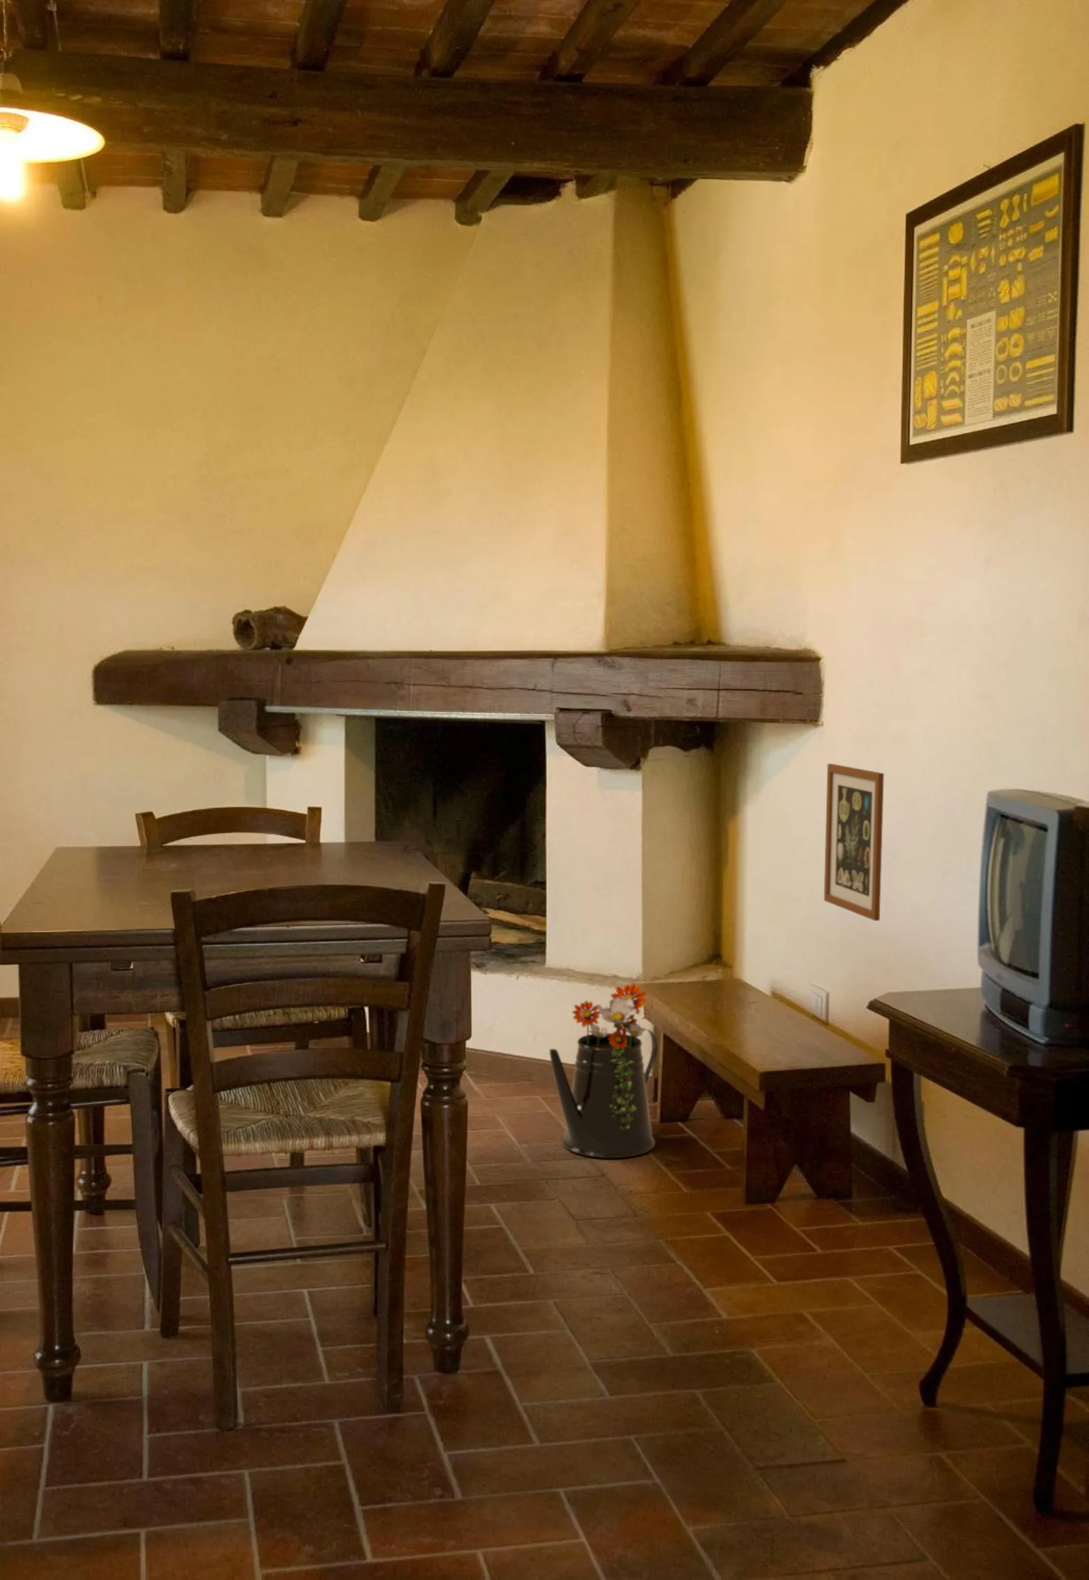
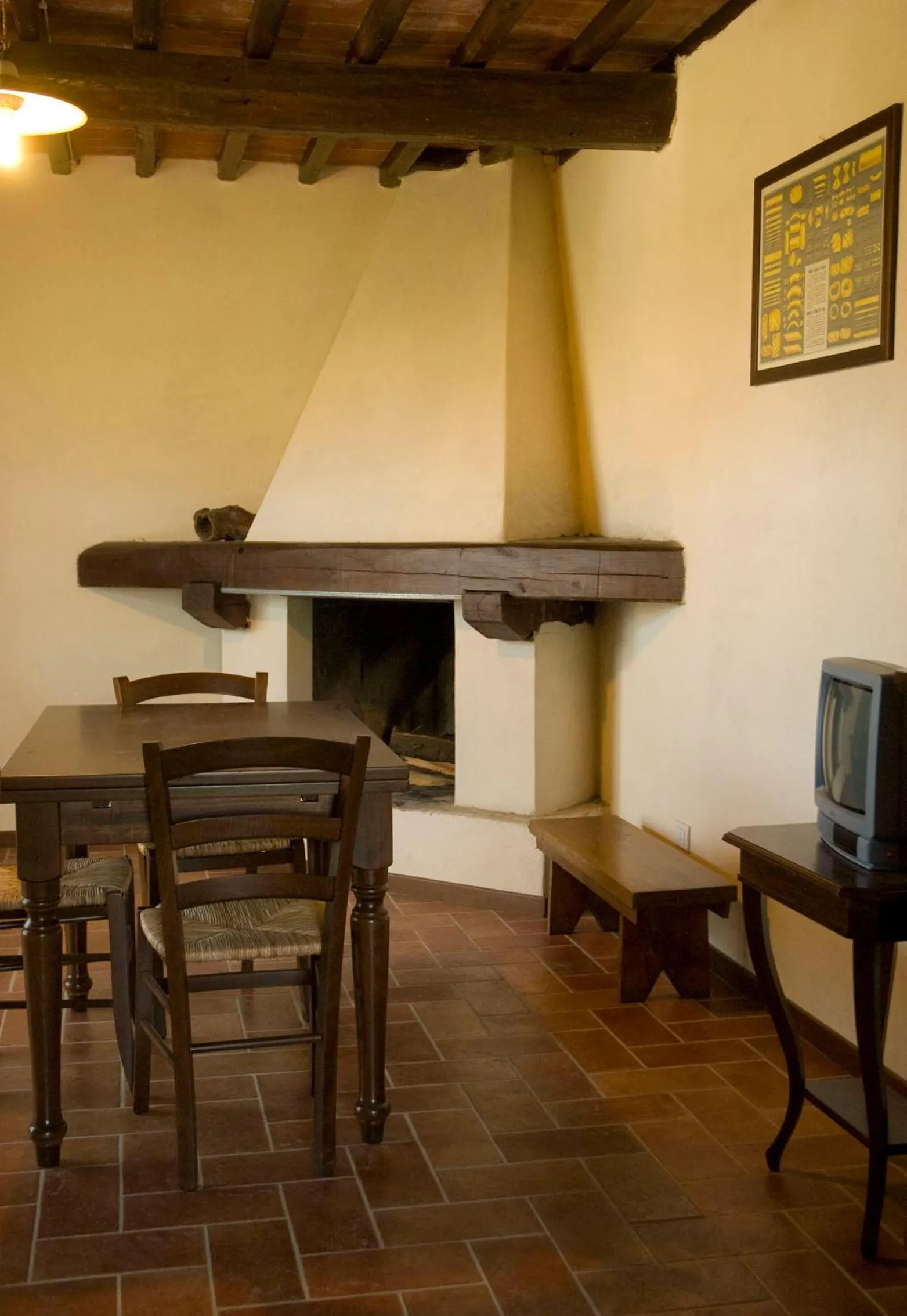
- wall art [824,762,885,922]
- watering can [549,982,658,1159]
